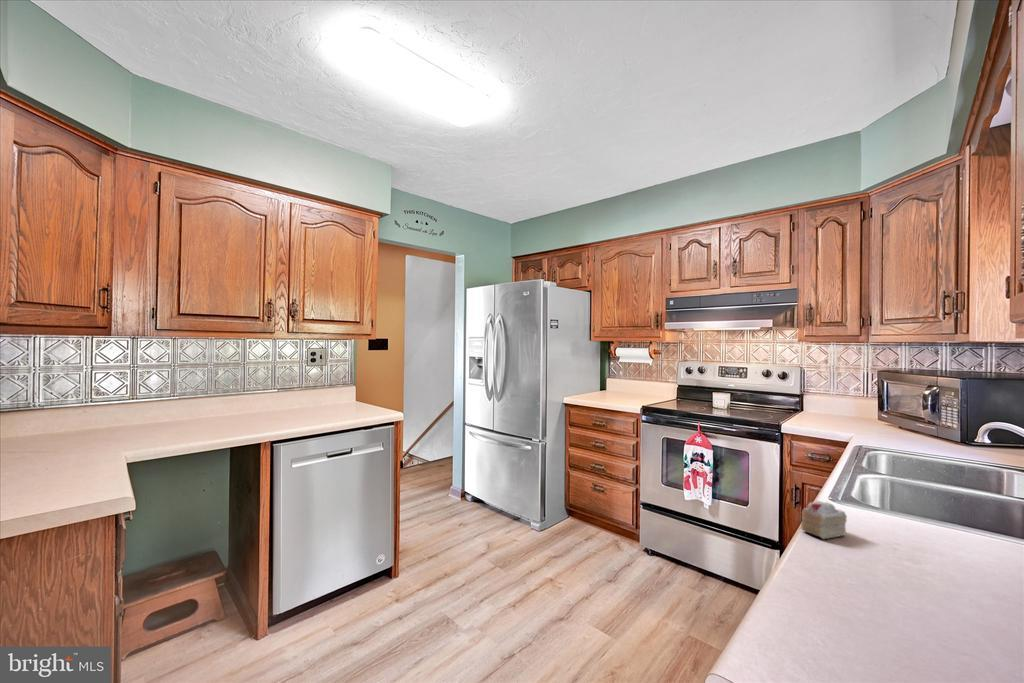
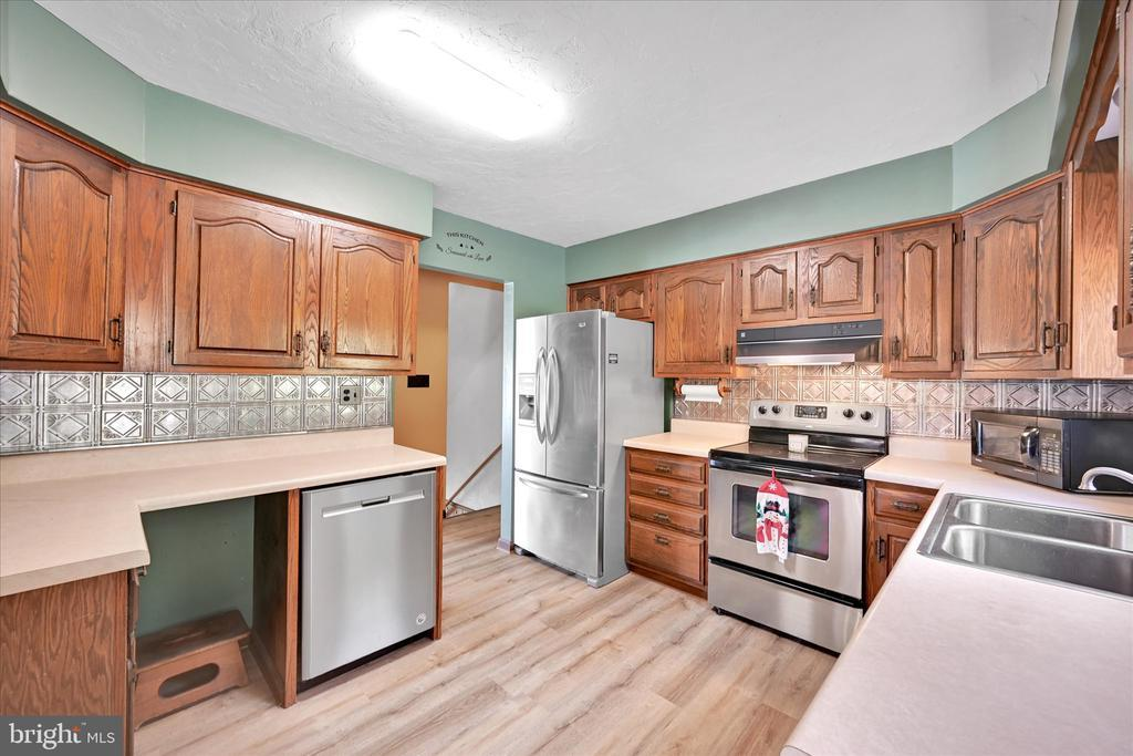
- cake slice [800,500,848,540]
